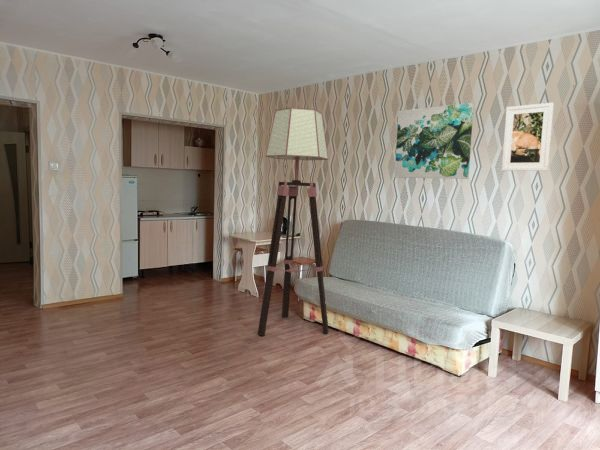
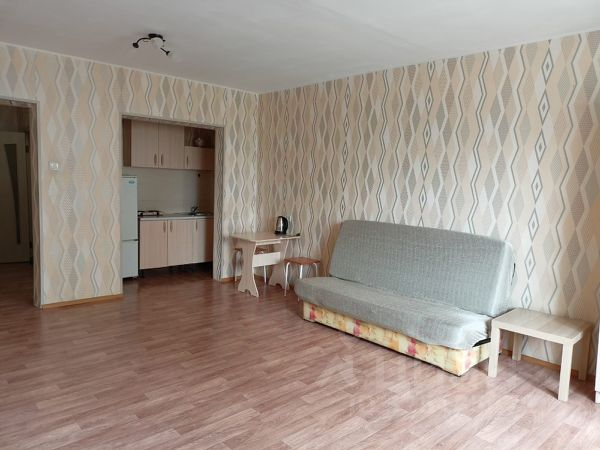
- floor lamp [257,106,330,337]
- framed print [501,102,555,172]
- wall art [394,102,475,180]
